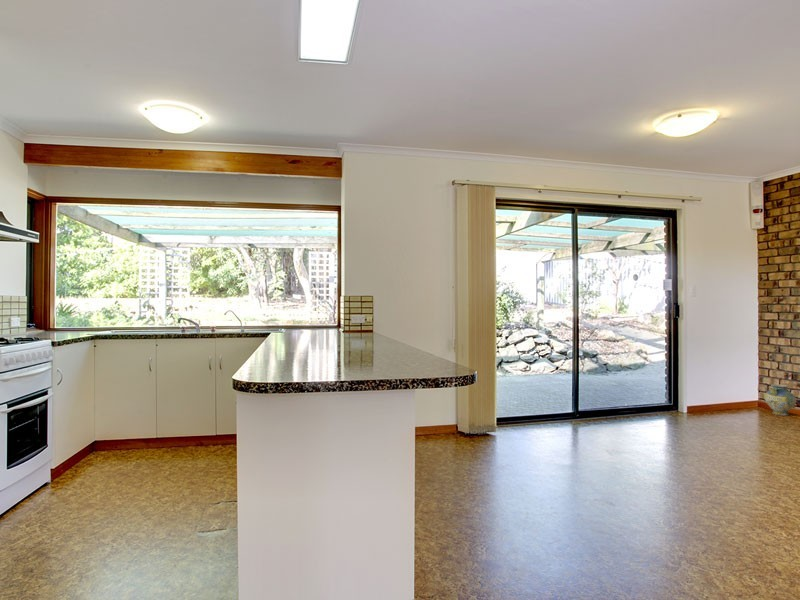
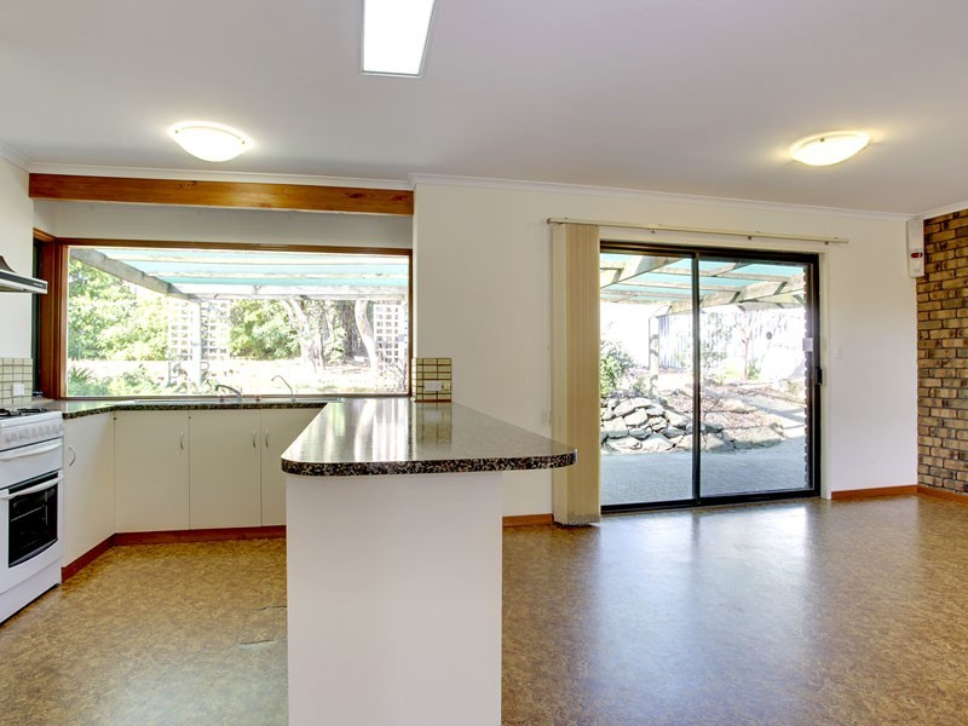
- ceramic jug [763,383,797,417]
